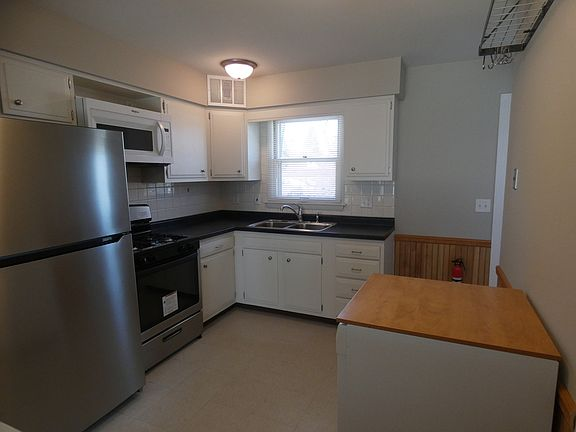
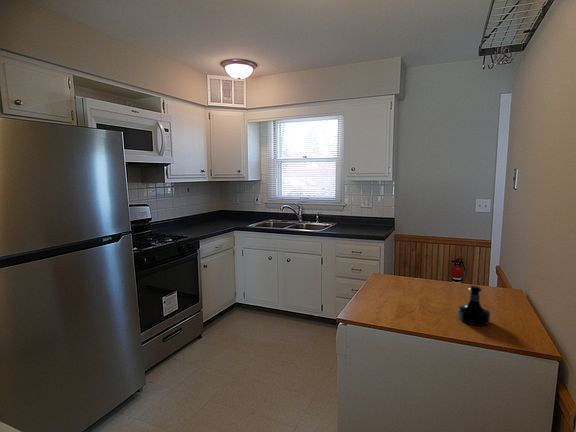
+ tequila bottle [457,285,491,327]
